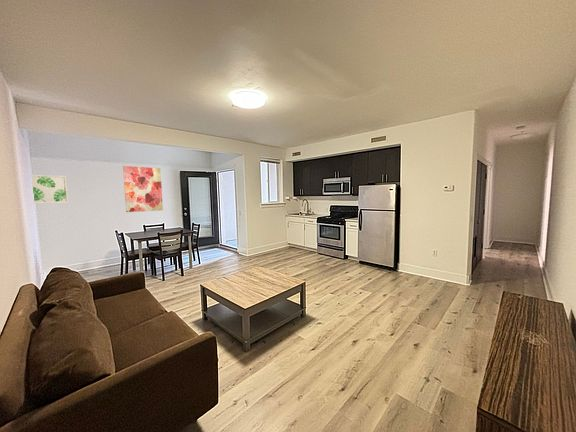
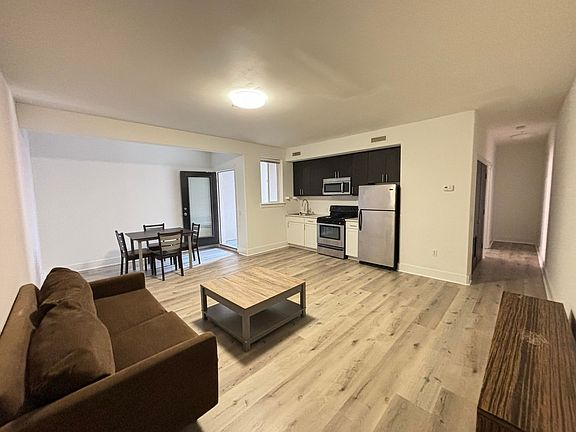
- wall art [31,174,69,204]
- wall art [122,165,164,213]
